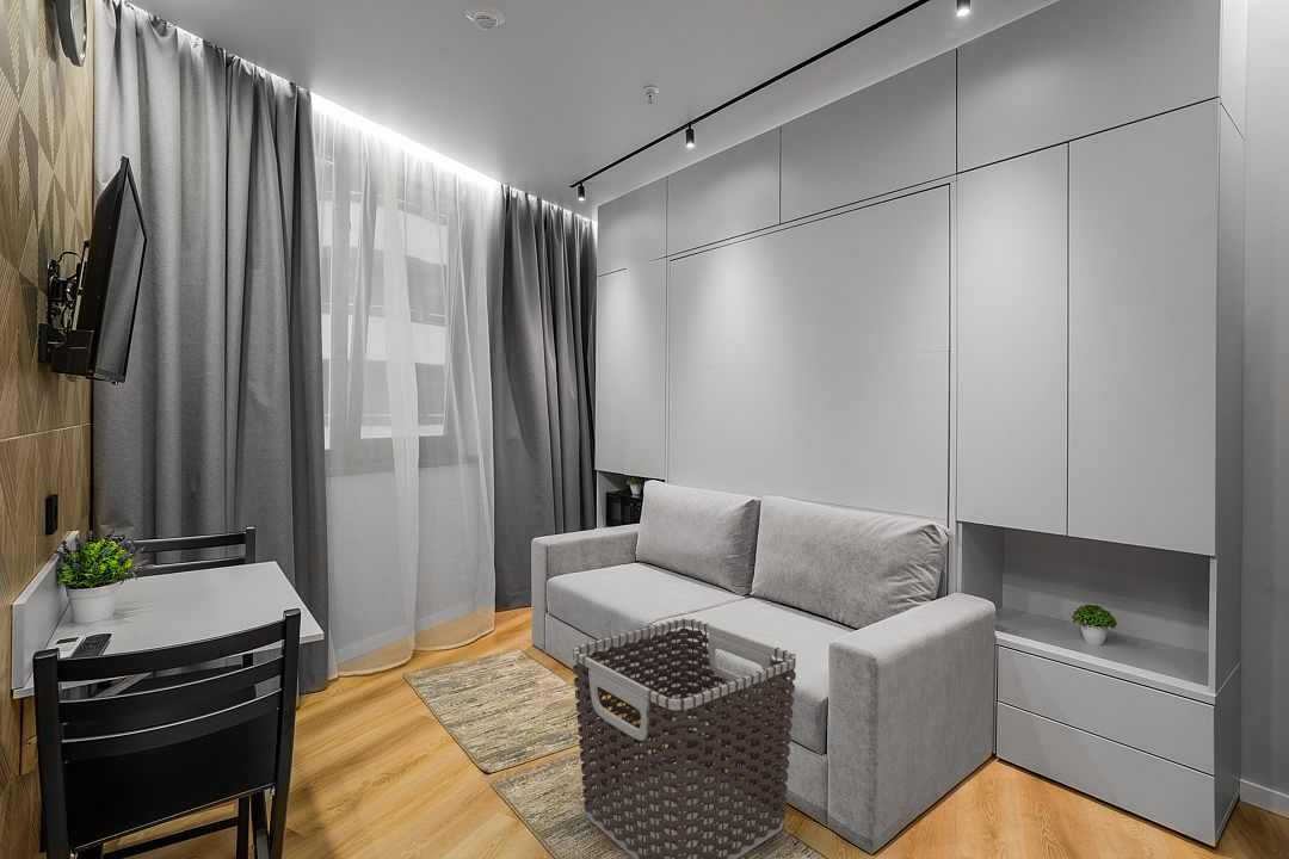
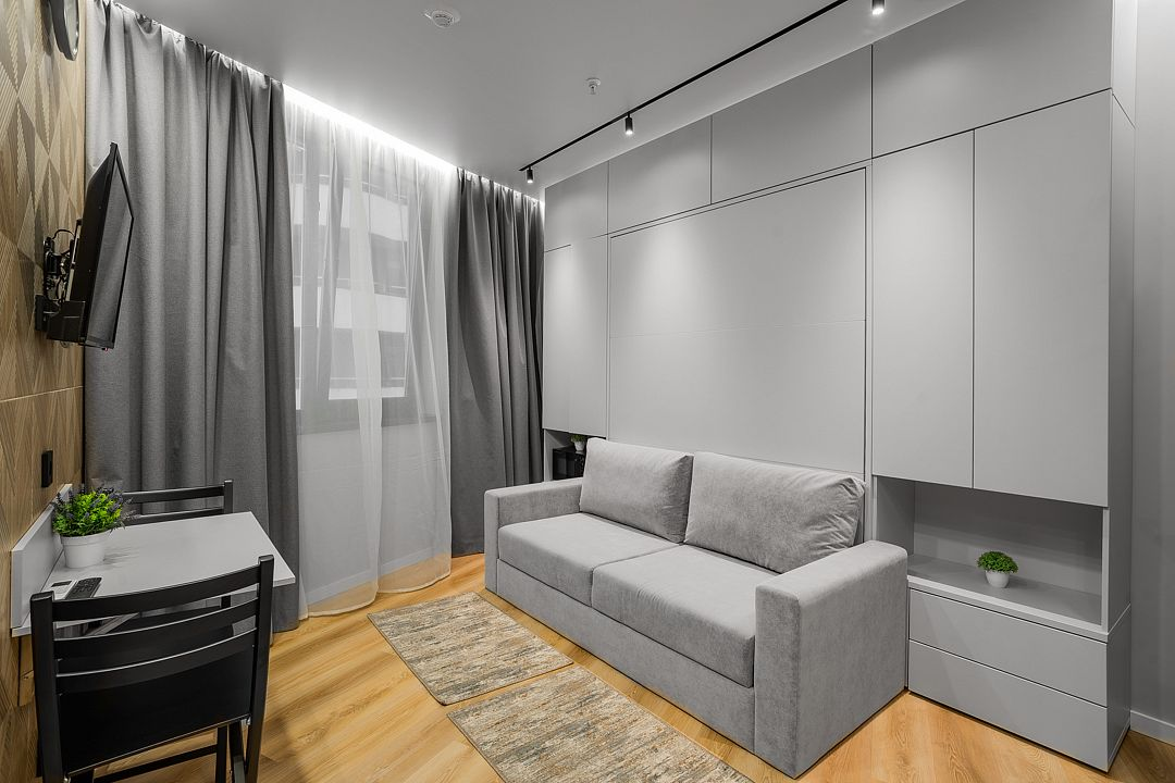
- clothes hamper [572,617,797,859]
